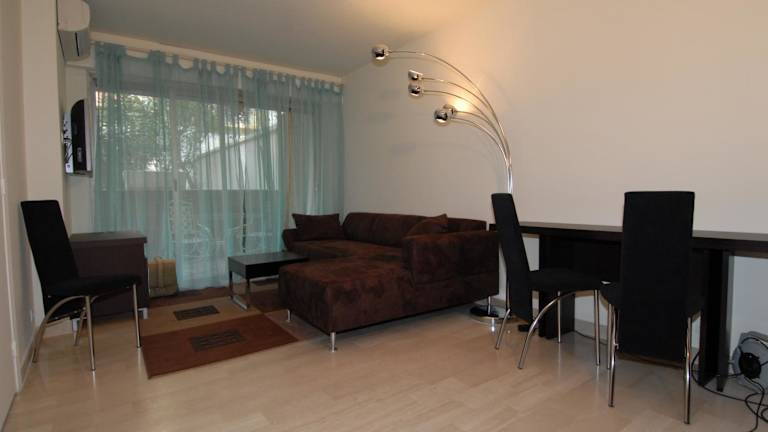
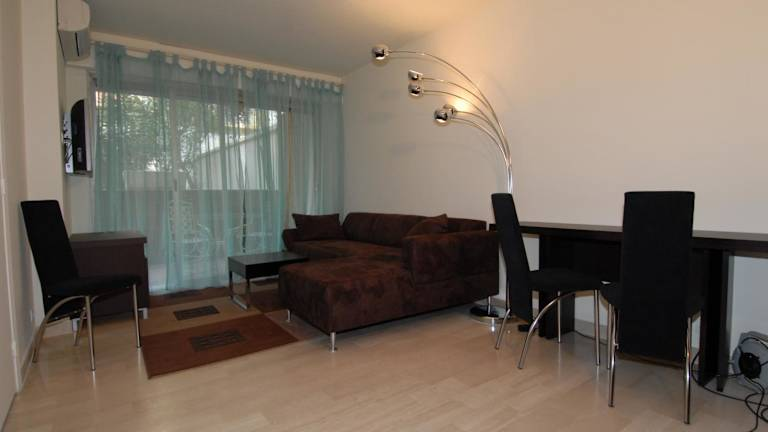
- backpack [147,255,180,299]
